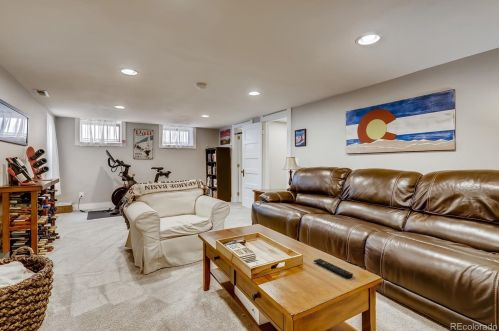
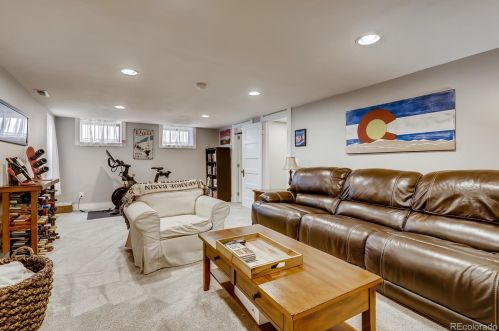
- remote control [313,258,354,279]
